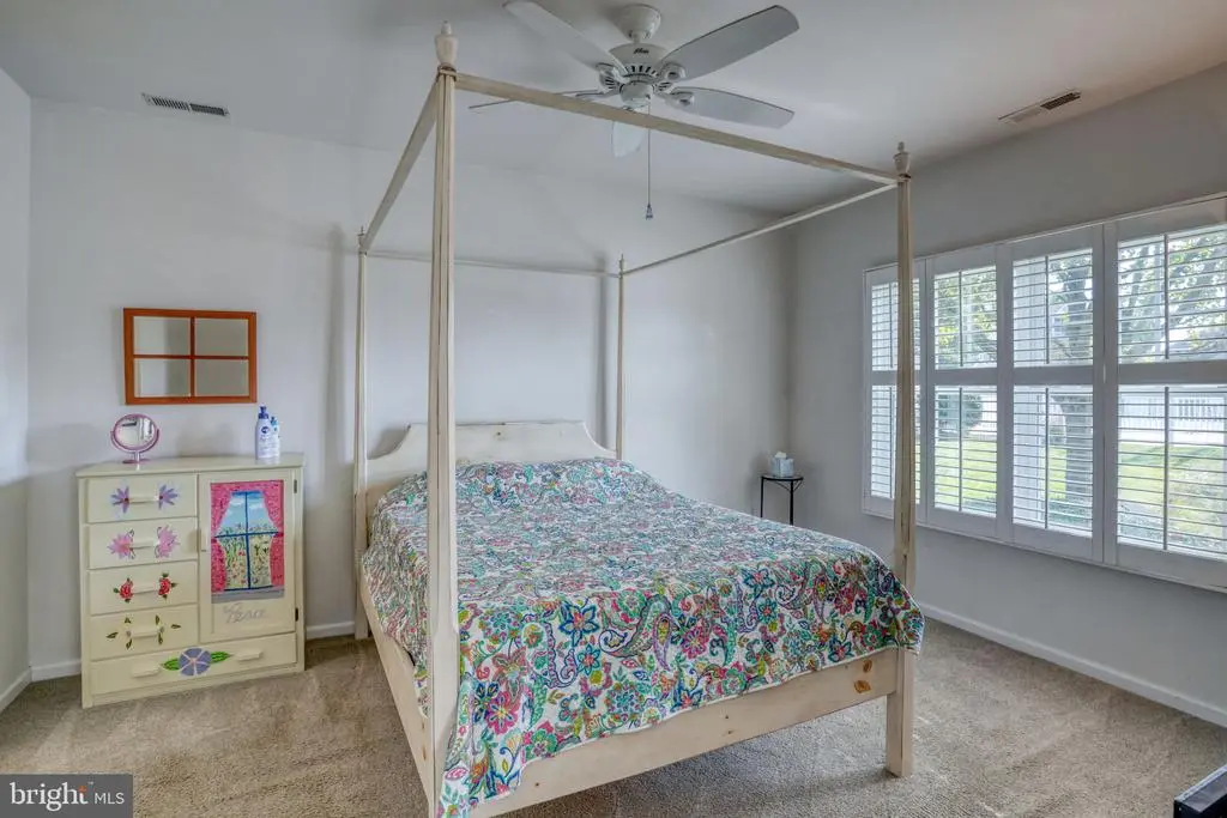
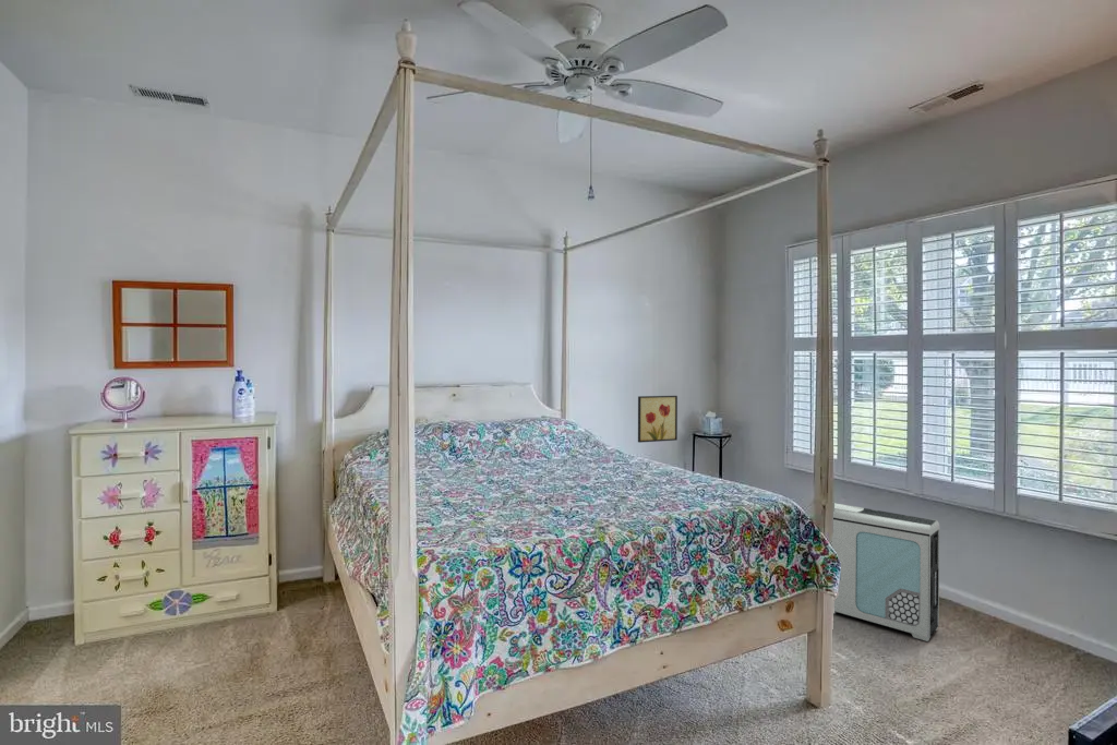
+ air purifier [832,502,940,642]
+ wall art [637,395,678,444]
